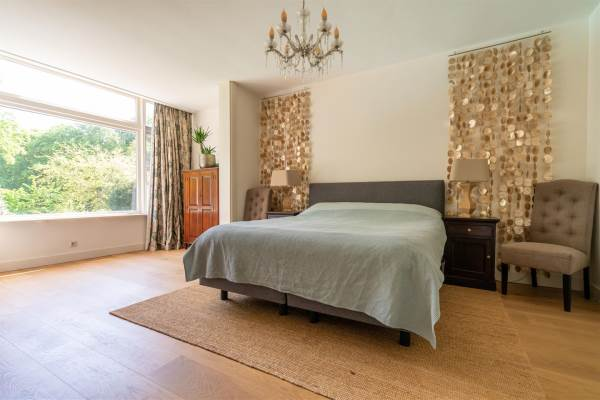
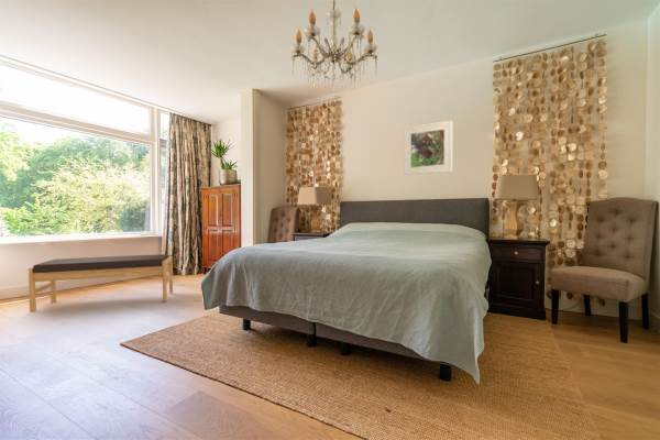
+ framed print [403,120,453,176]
+ bench [28,253,174,314]
